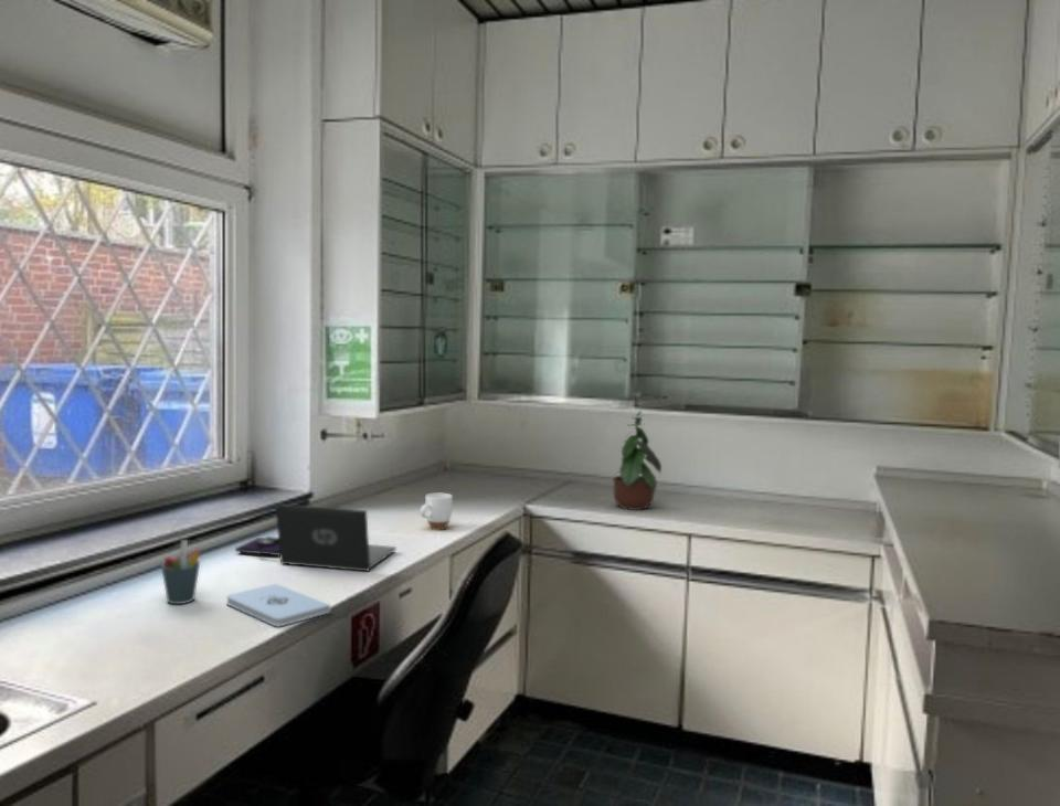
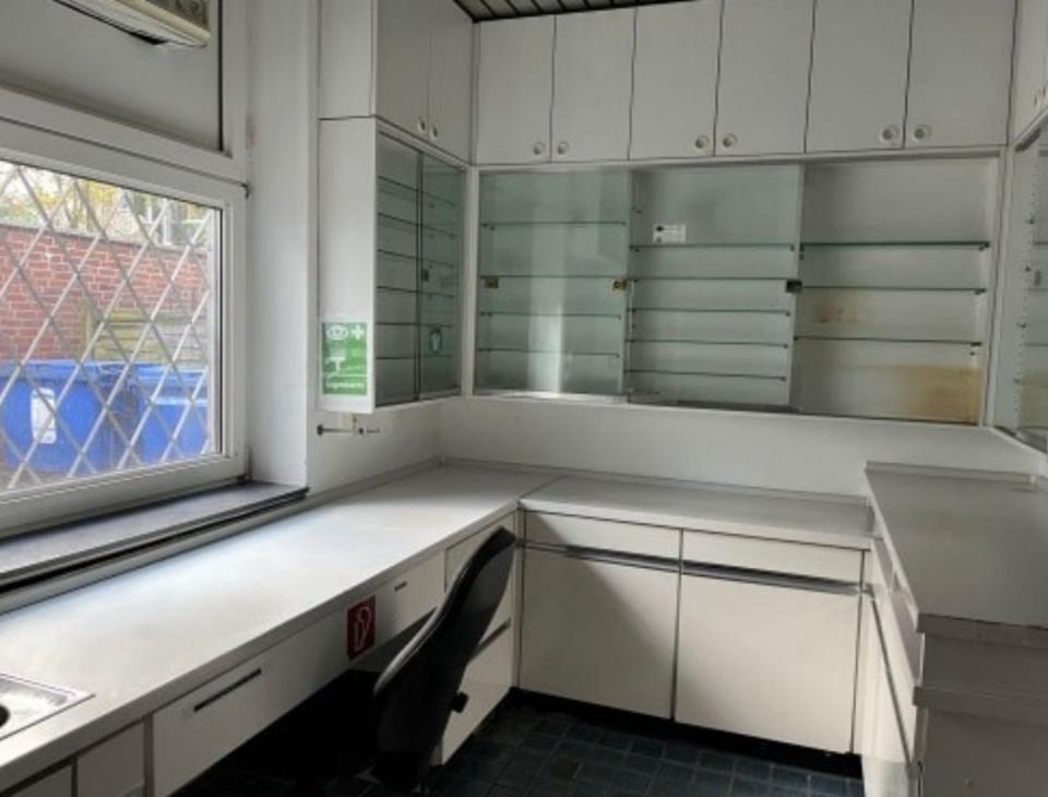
- potted plant [612,410,662,511]
- pen holder [160,539,202,605]
- notepad [225,582,331,627]
- mug [420,492,454,531]
- laptop computer [234,503,396,573]
